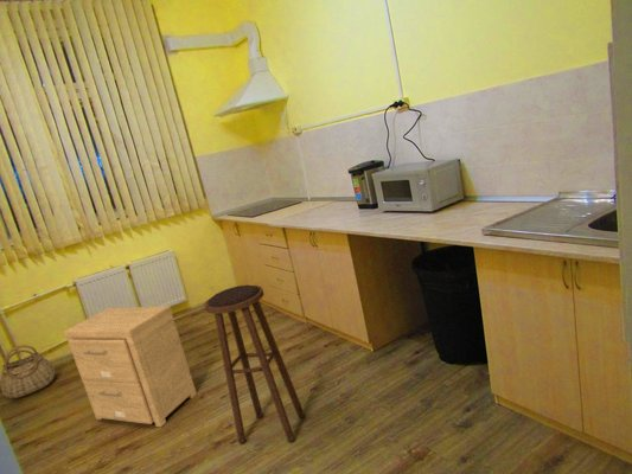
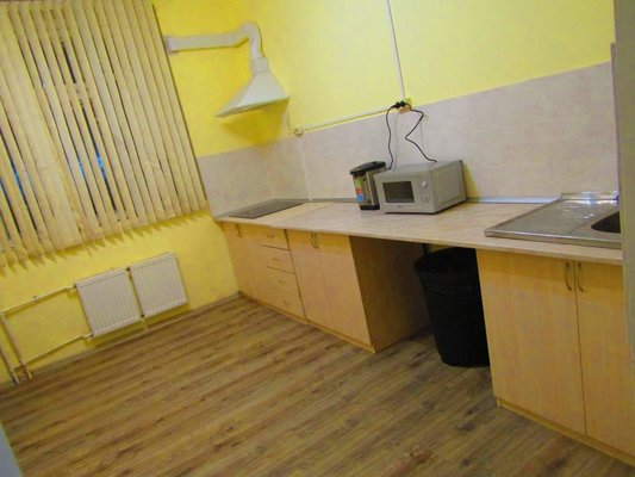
- stool [203,284,306,444]
- side table [63,305,198,428]
- basket [0,344,56,399]
